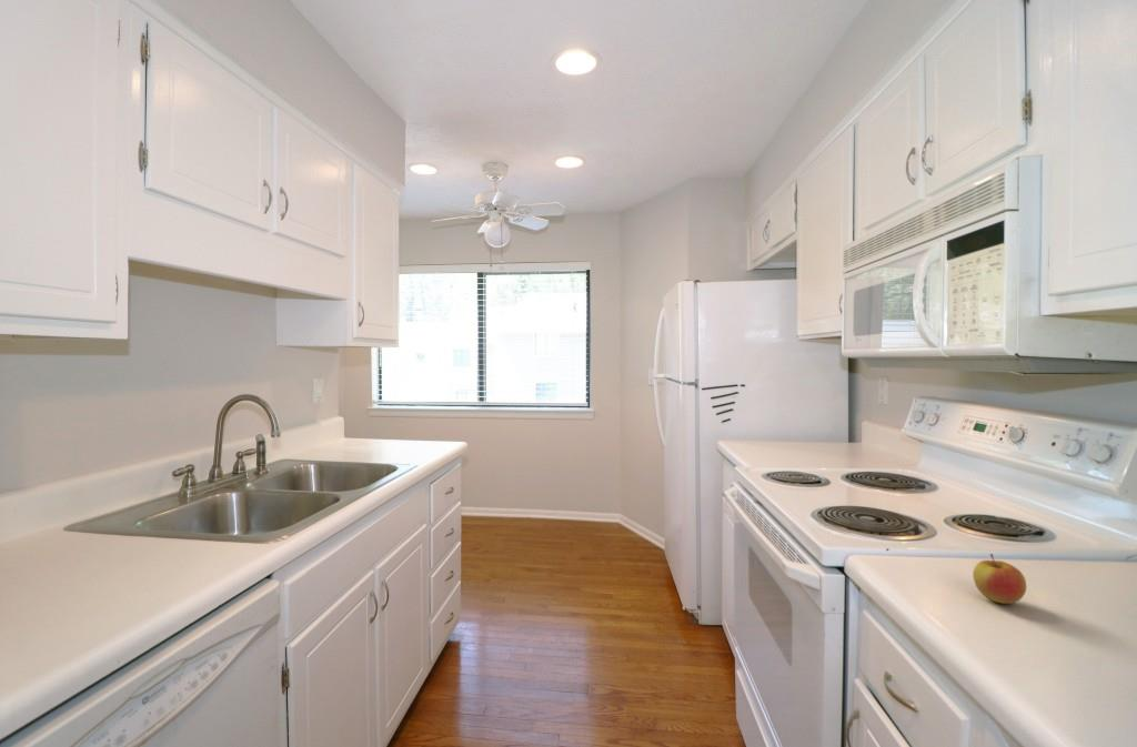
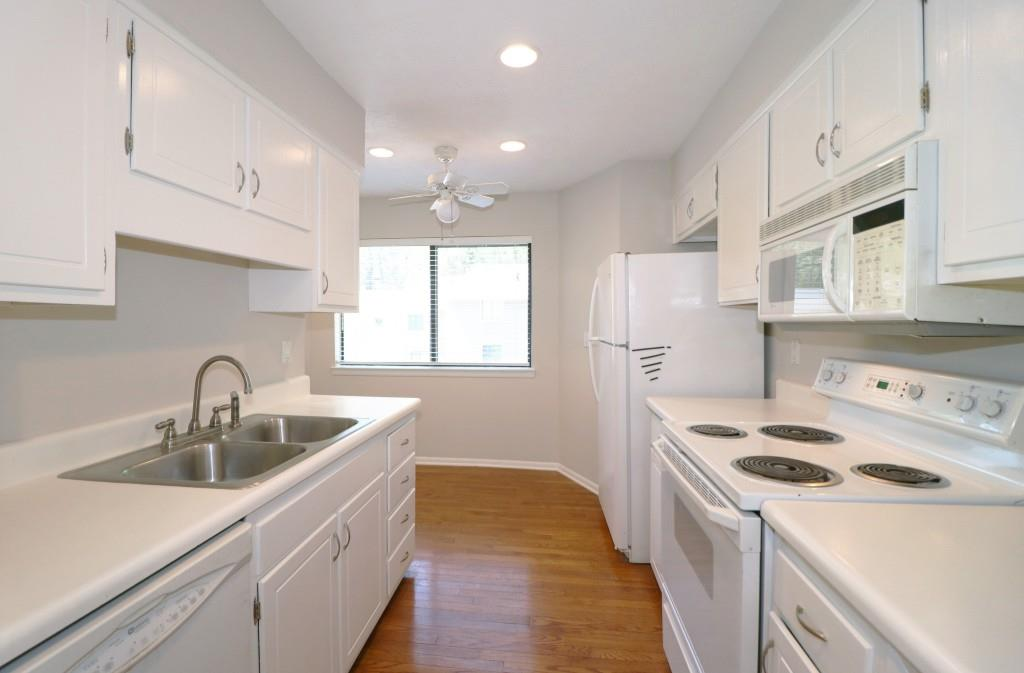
- apple [972,553,1027,605]
